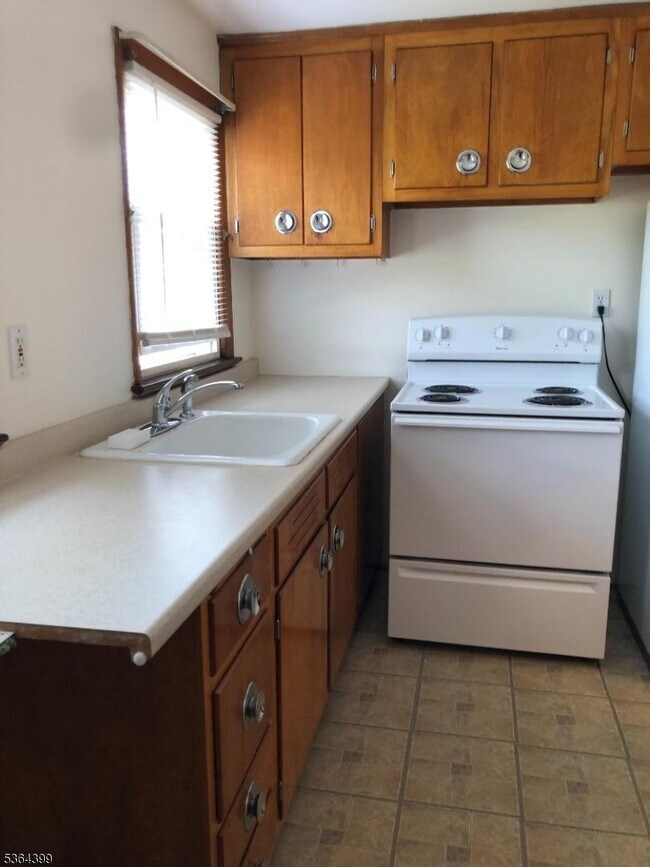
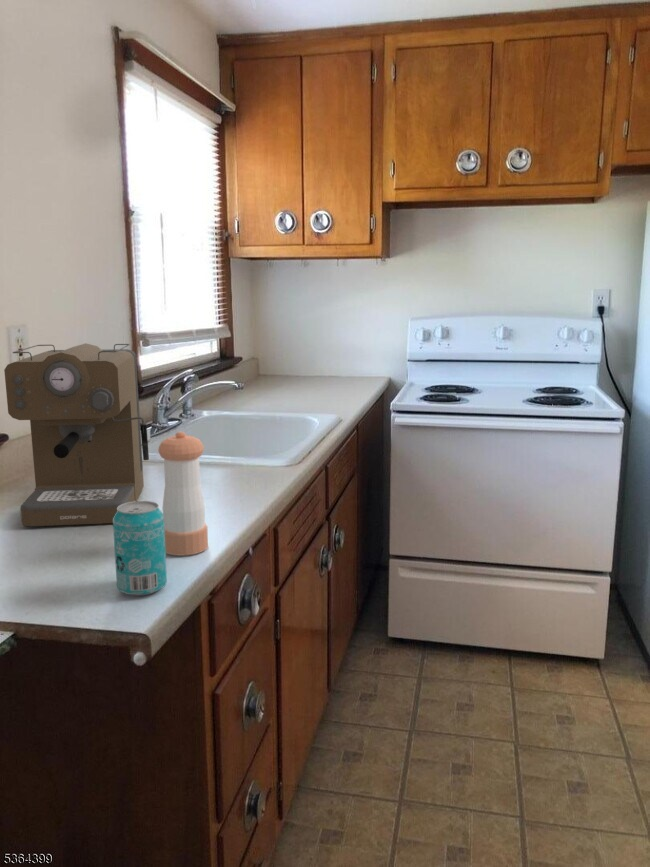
+ coffee maker [3,342,150,527]
+ beverage can [112,500,168,597]
+ pepper shaker [157,431,209,556]
